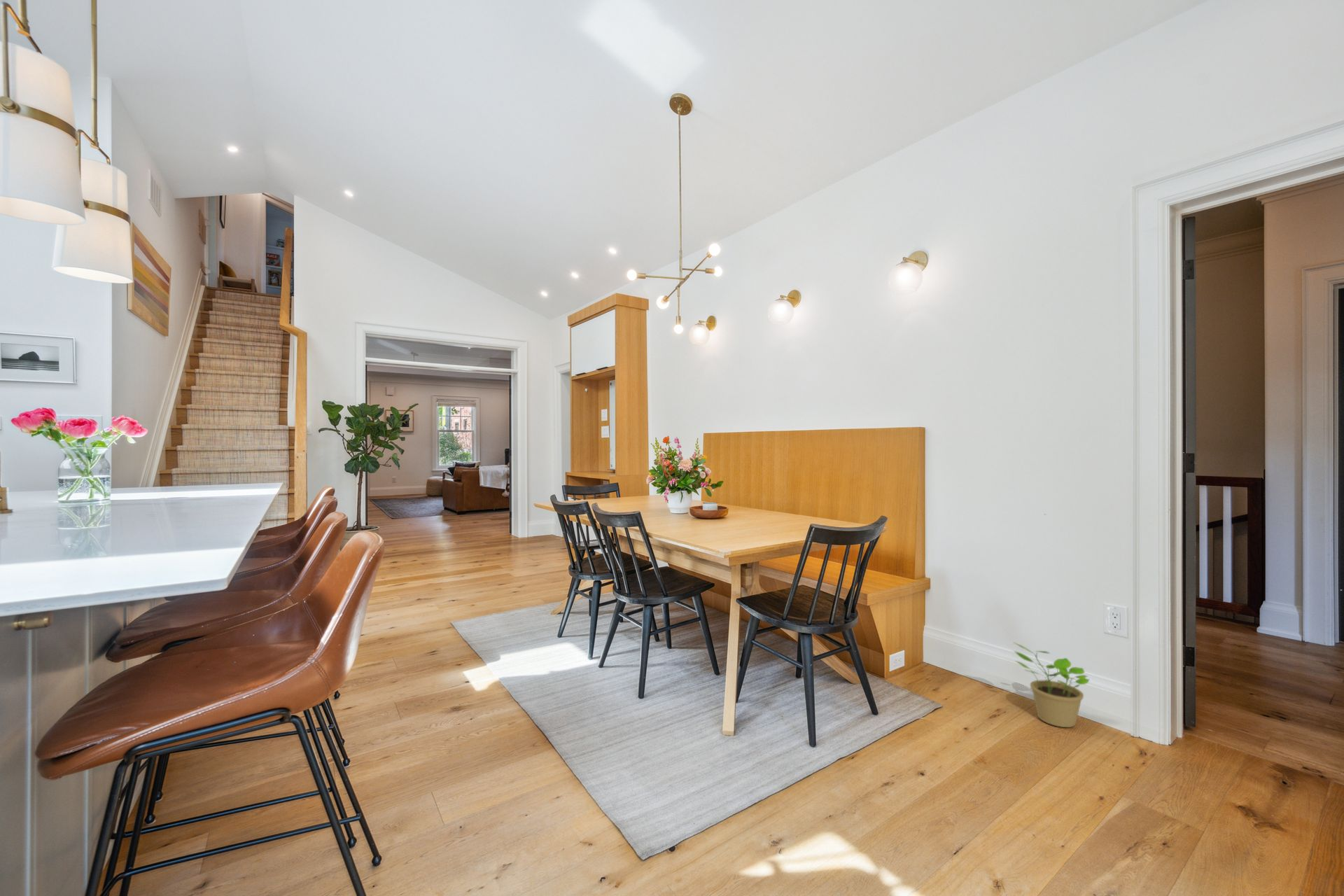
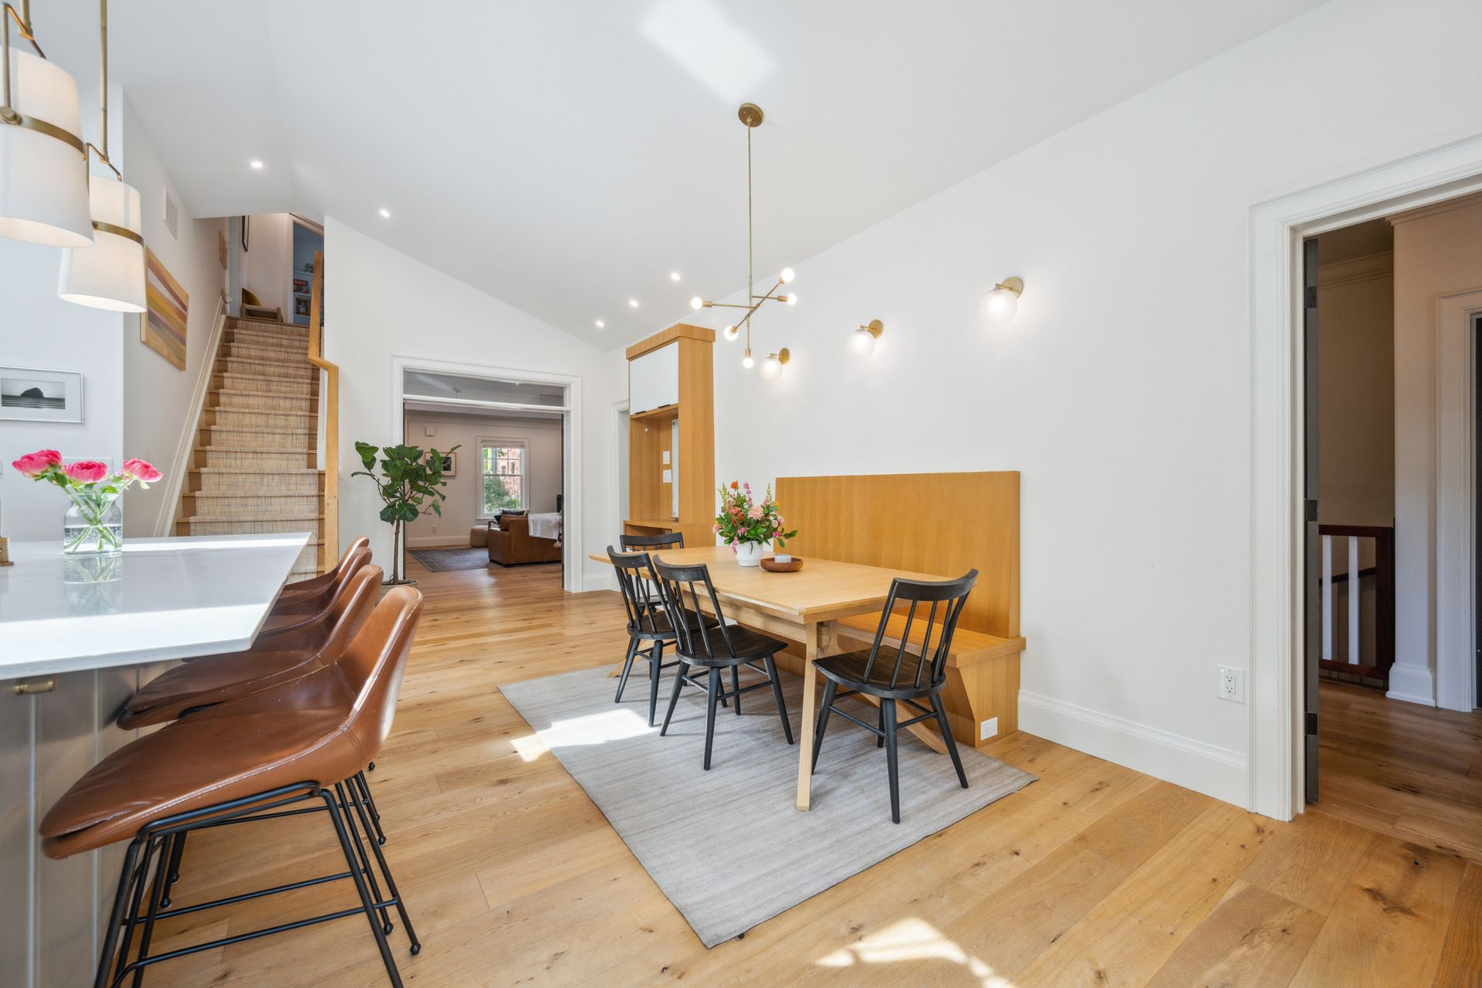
- potted plant [1013,642,1090,728]
